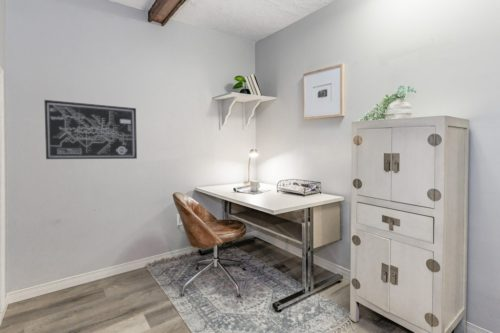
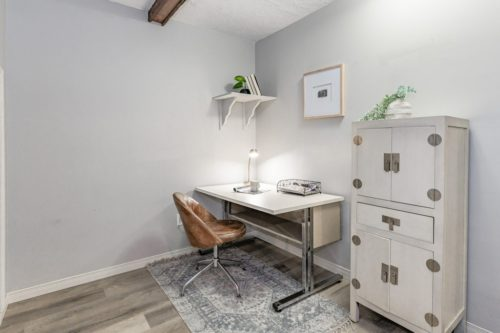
- wall art [43,99,138,160]
